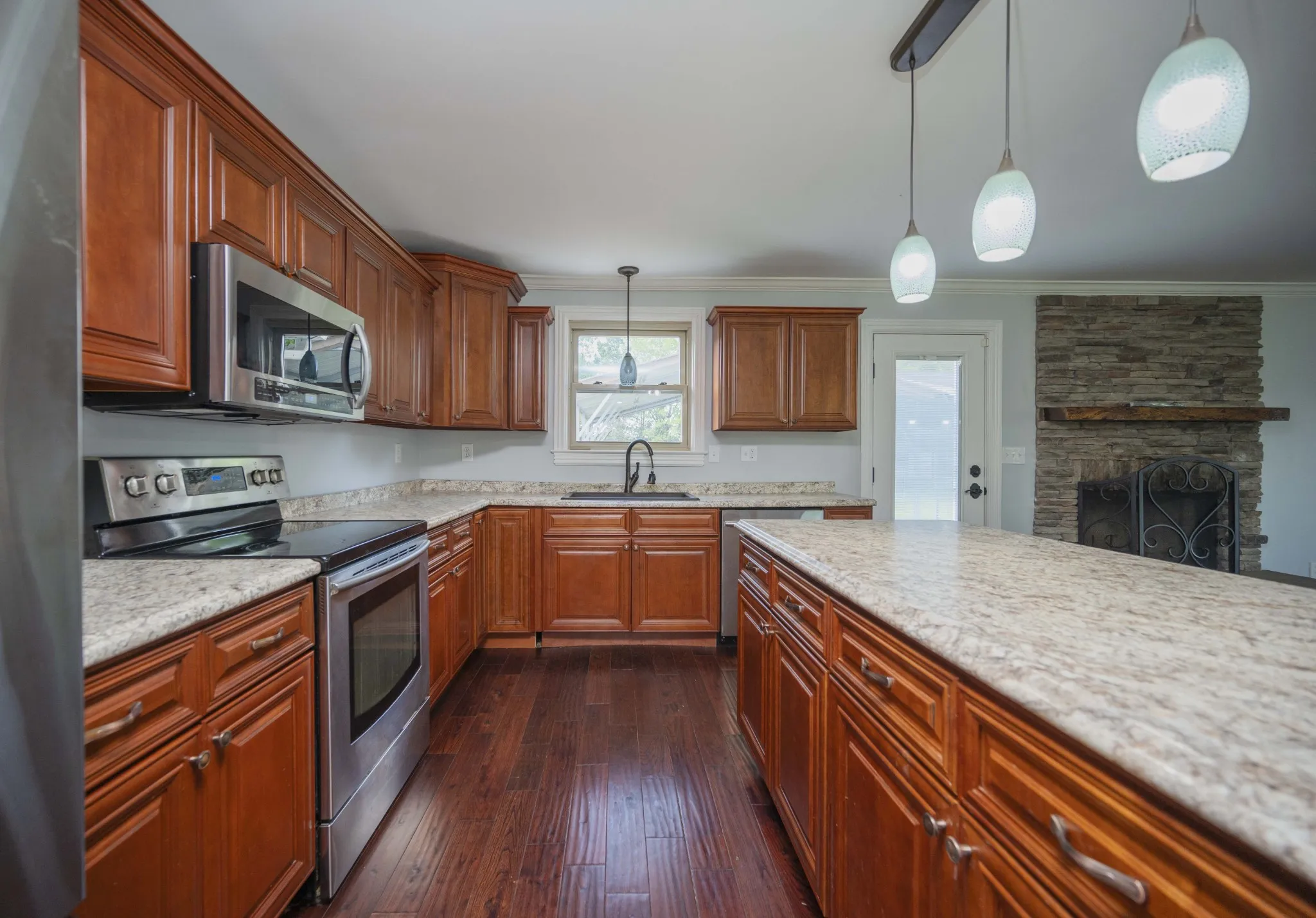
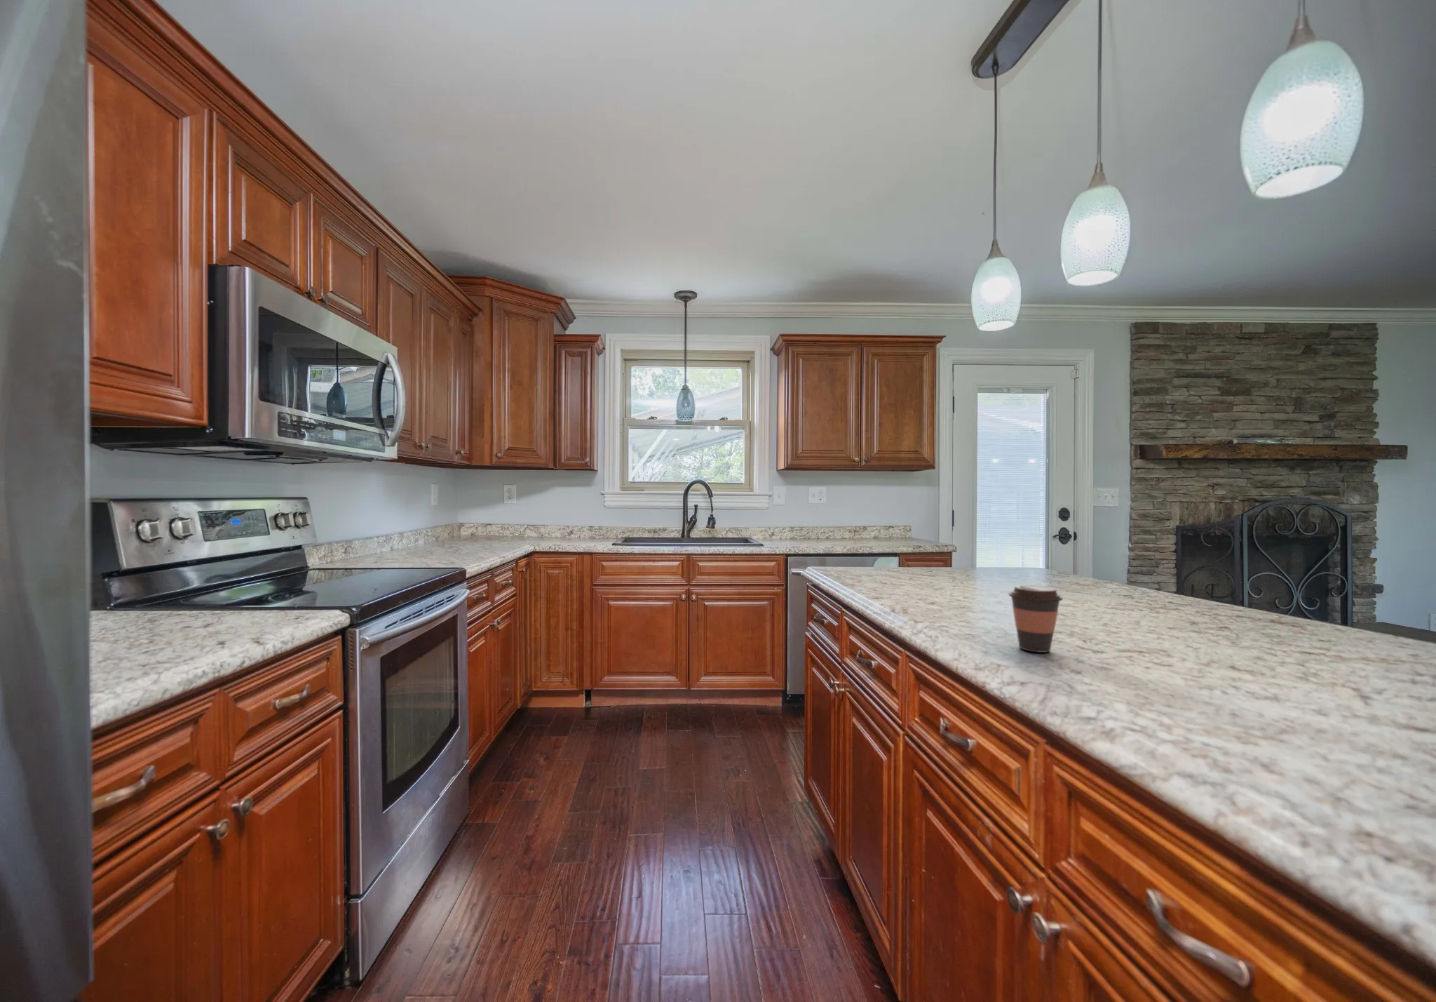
+ coffee cup [1007,585,1064,654]
